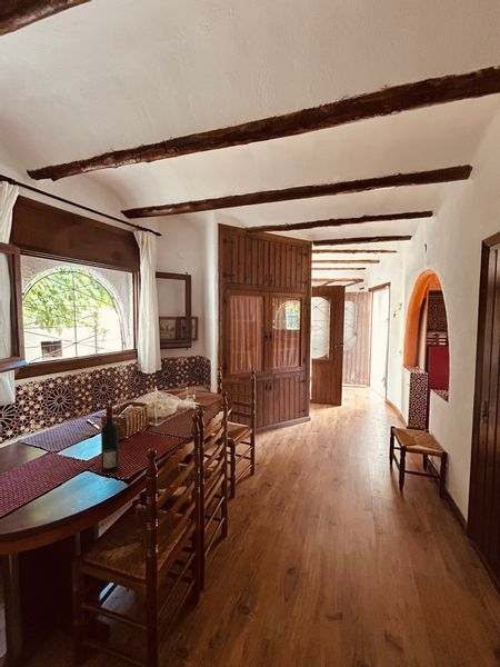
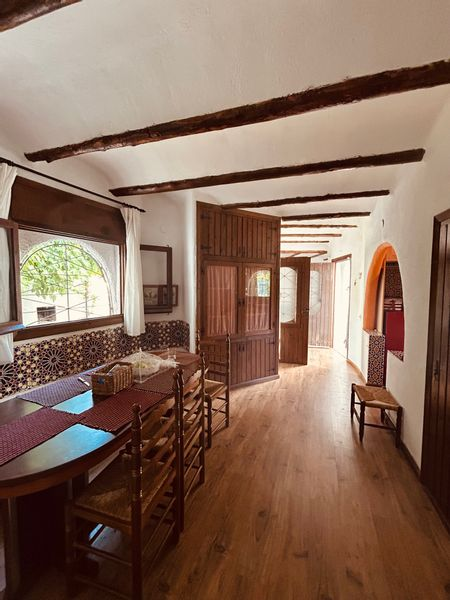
- alcohol [100,405,120,474]
